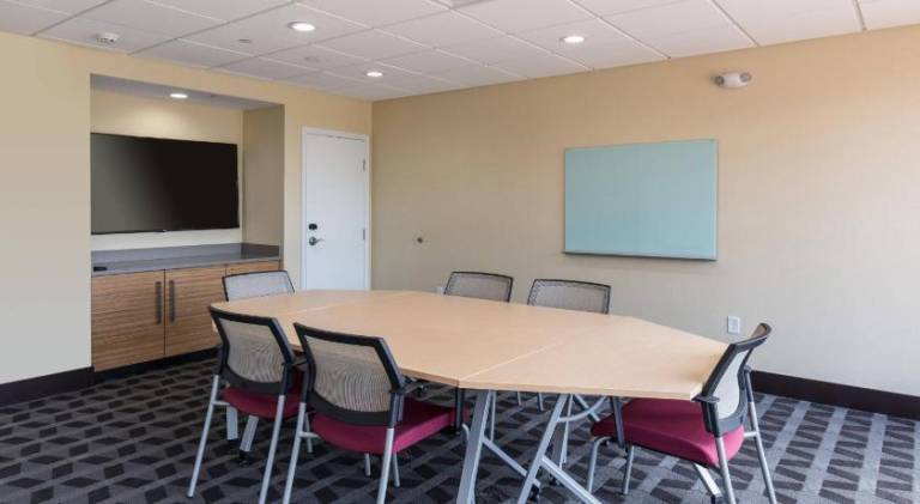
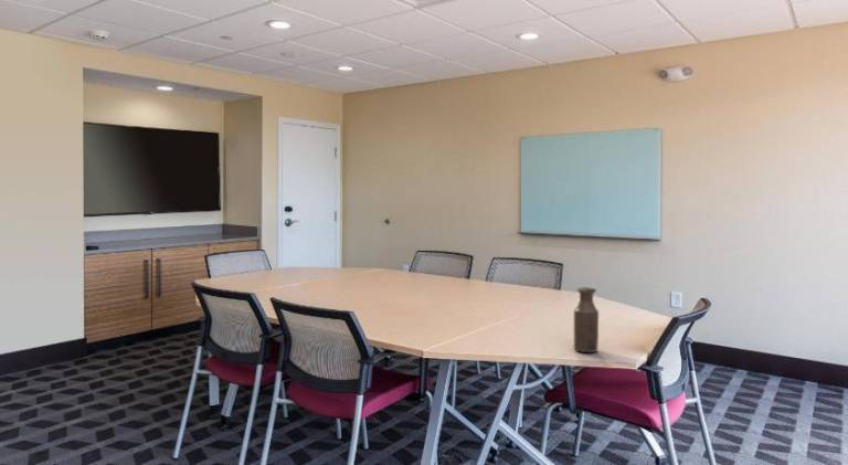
+ bottle [573,286,600,353]
